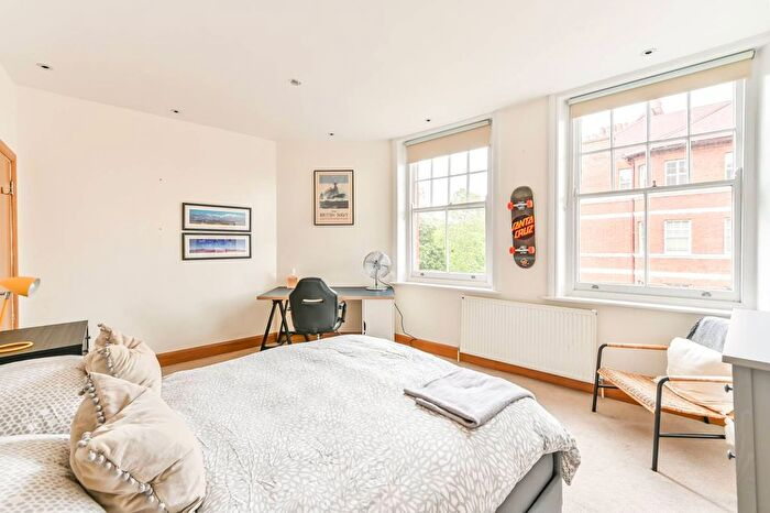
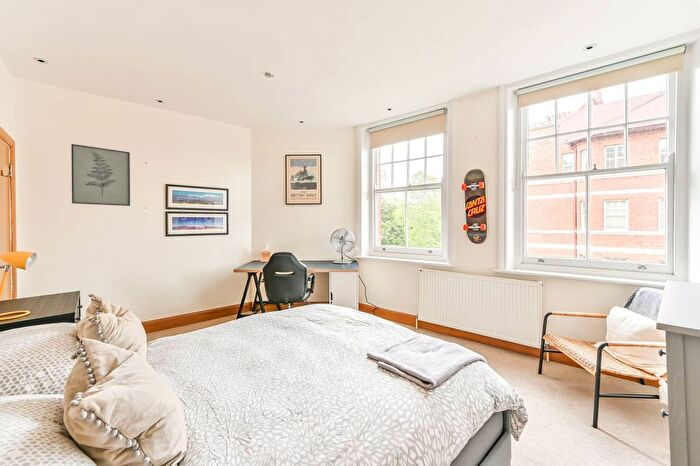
+ wall art [70,143,131,207]
